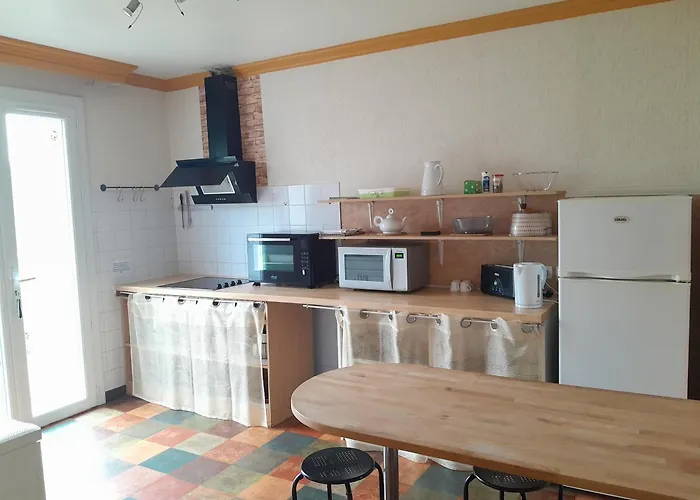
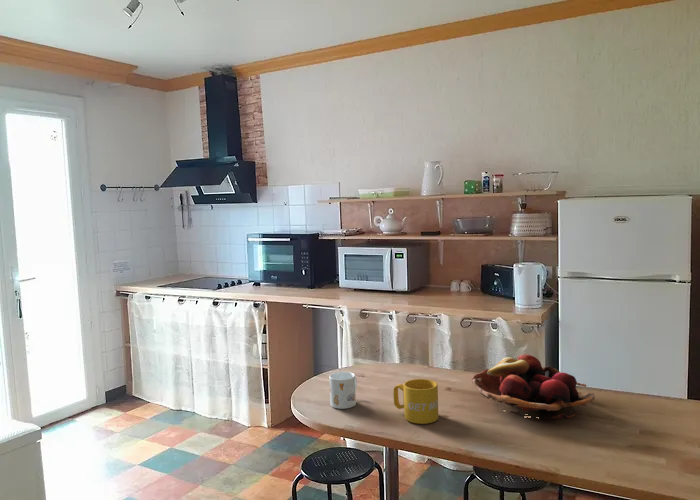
+ mug [393,378,439,425]
+ fruit basket [471,354,596,420]
+ mug [328,371,358,410]
